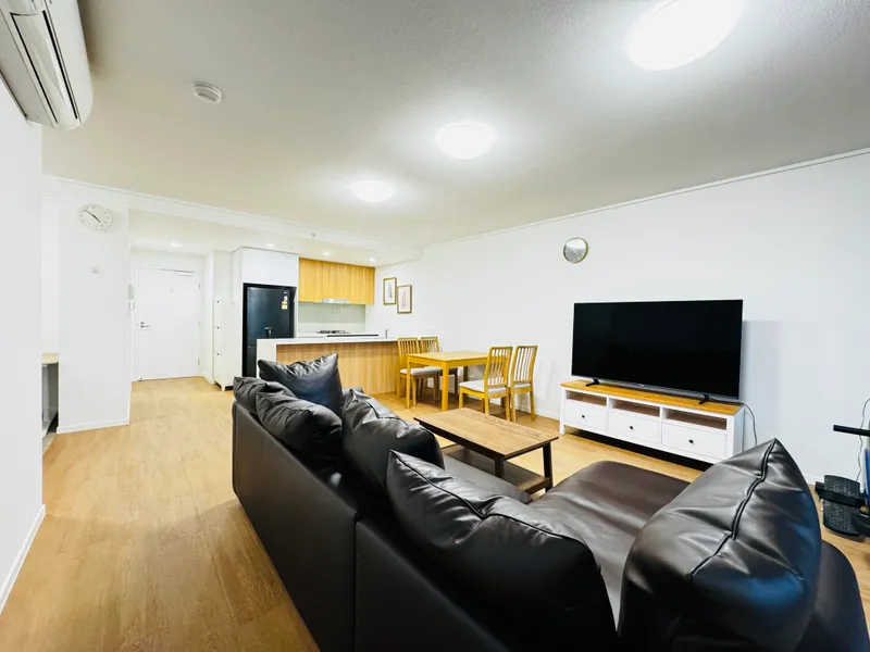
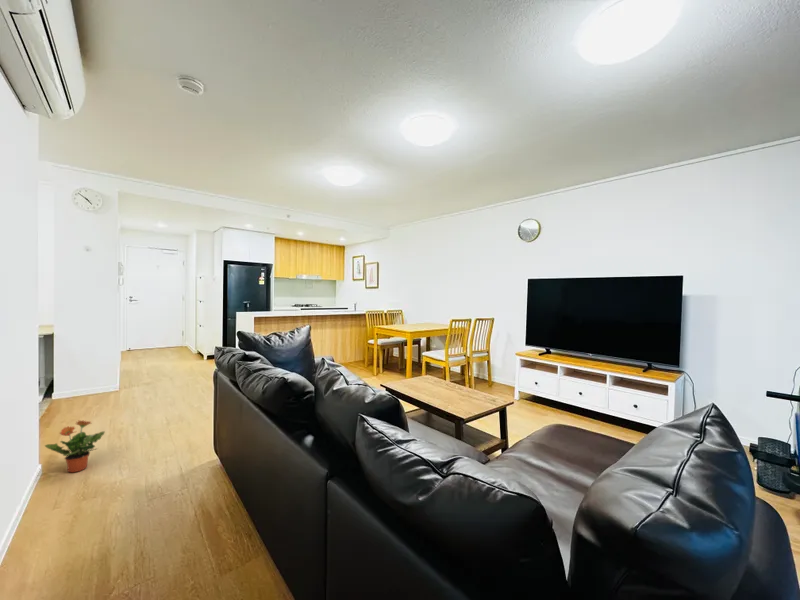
+ potted plant [44,420,106,473]
